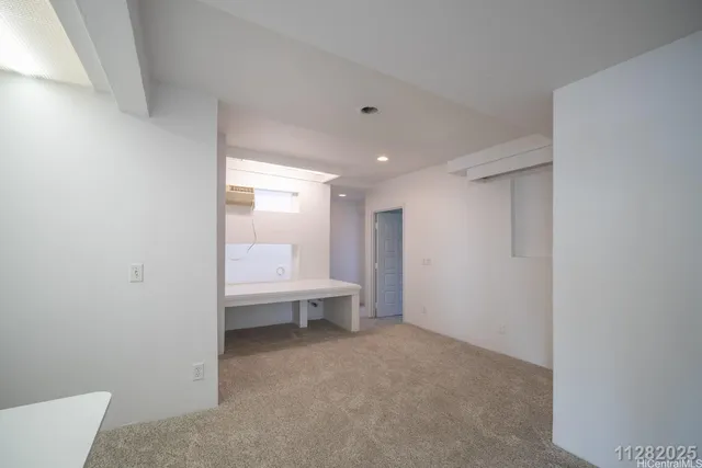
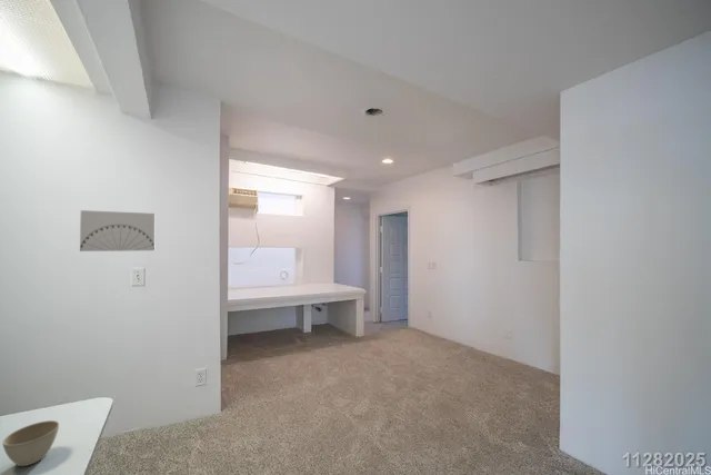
+ flower pot [1,419,60,467]
+ wall art [79,209,157,253]
